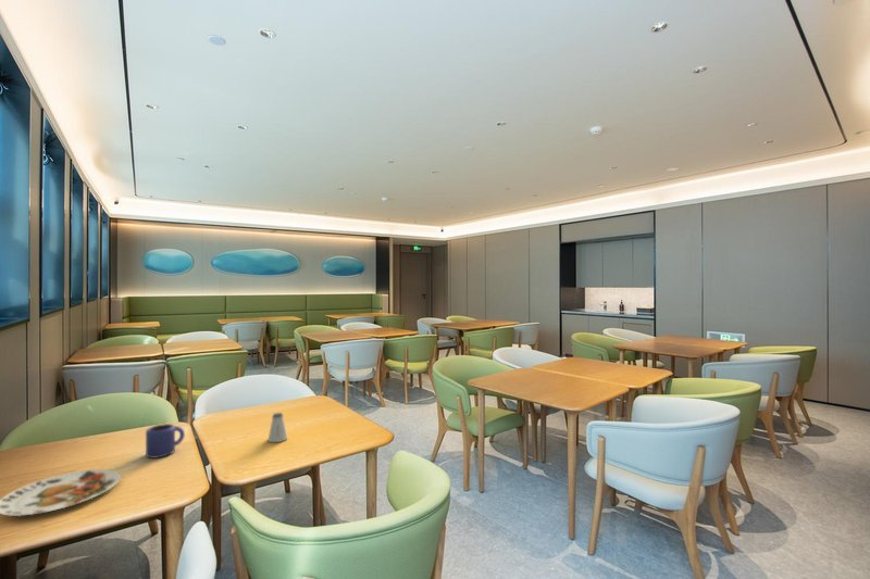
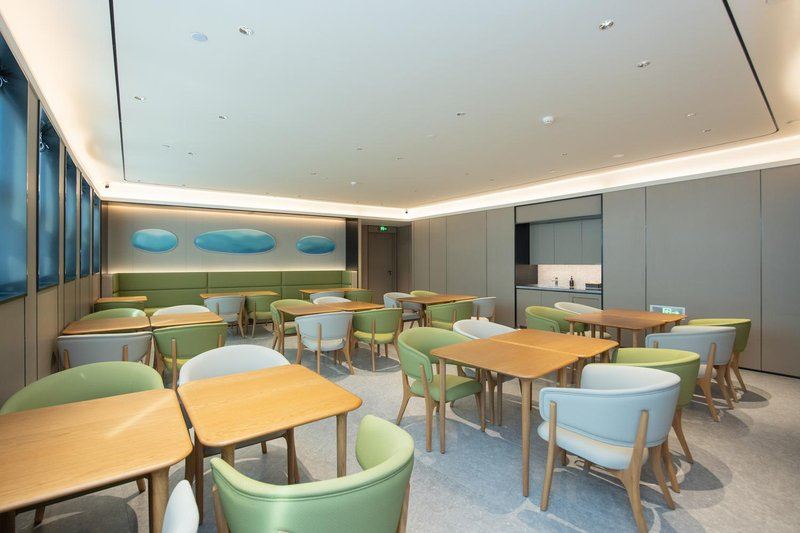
- saltshaker [266,412,288,443]
- mug [145,423,186,460]
- plate [0,468,122,517]
